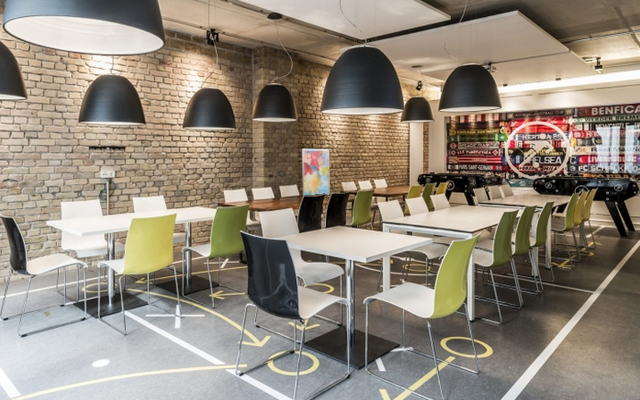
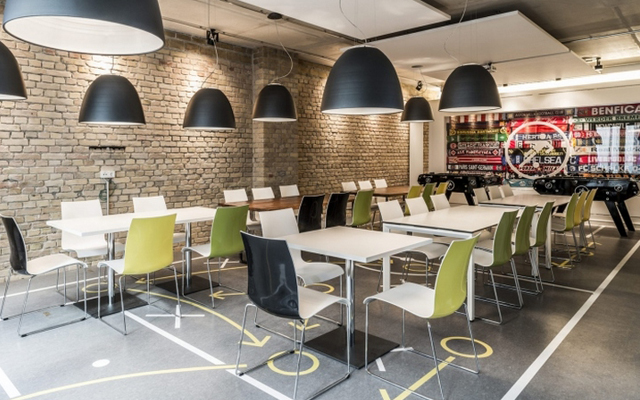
- wall art [301,148,331,197]
